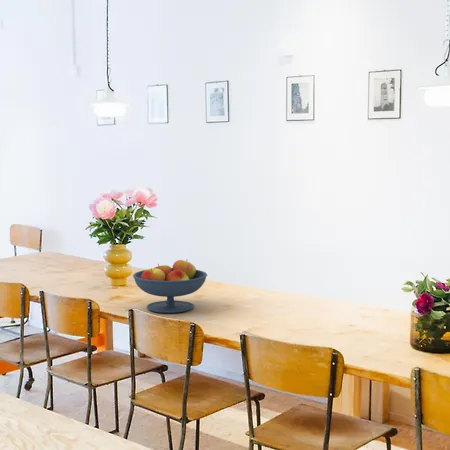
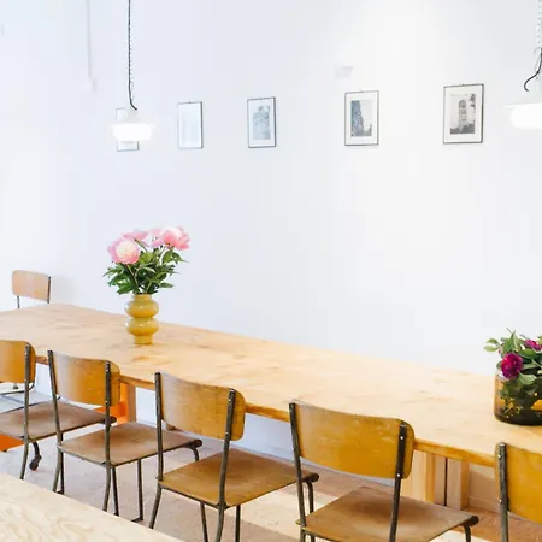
- fruit bowl [132,259,208,314]
